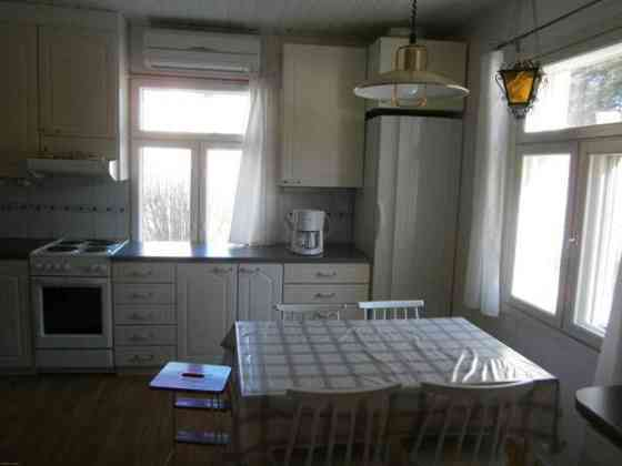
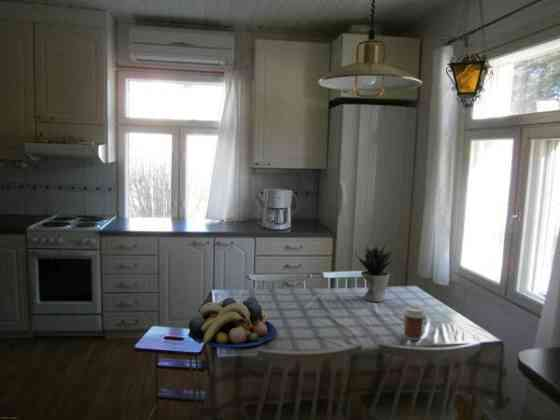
+ potted plant [354,240,396,303]
+ fruit bowl [187,296,277,348]
+ coffee cup [402,305,427,341]
